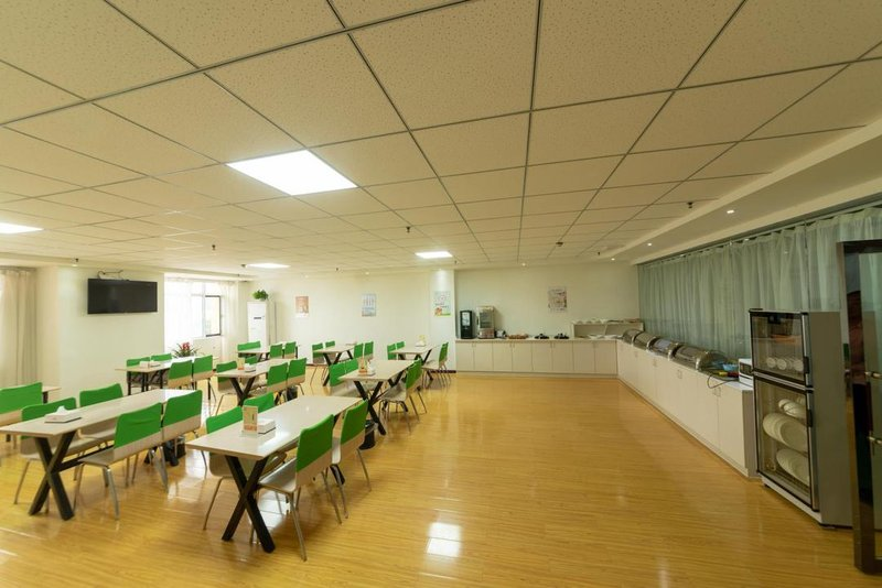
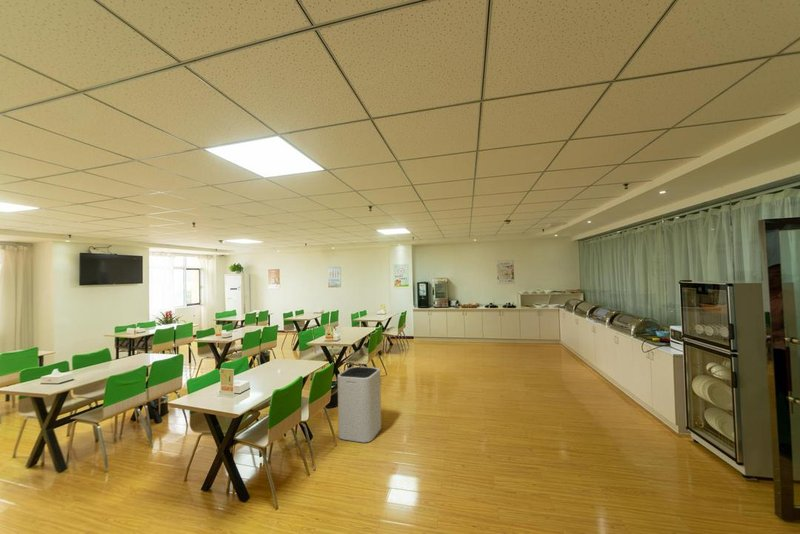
+ trash can [337,366,382,444]
